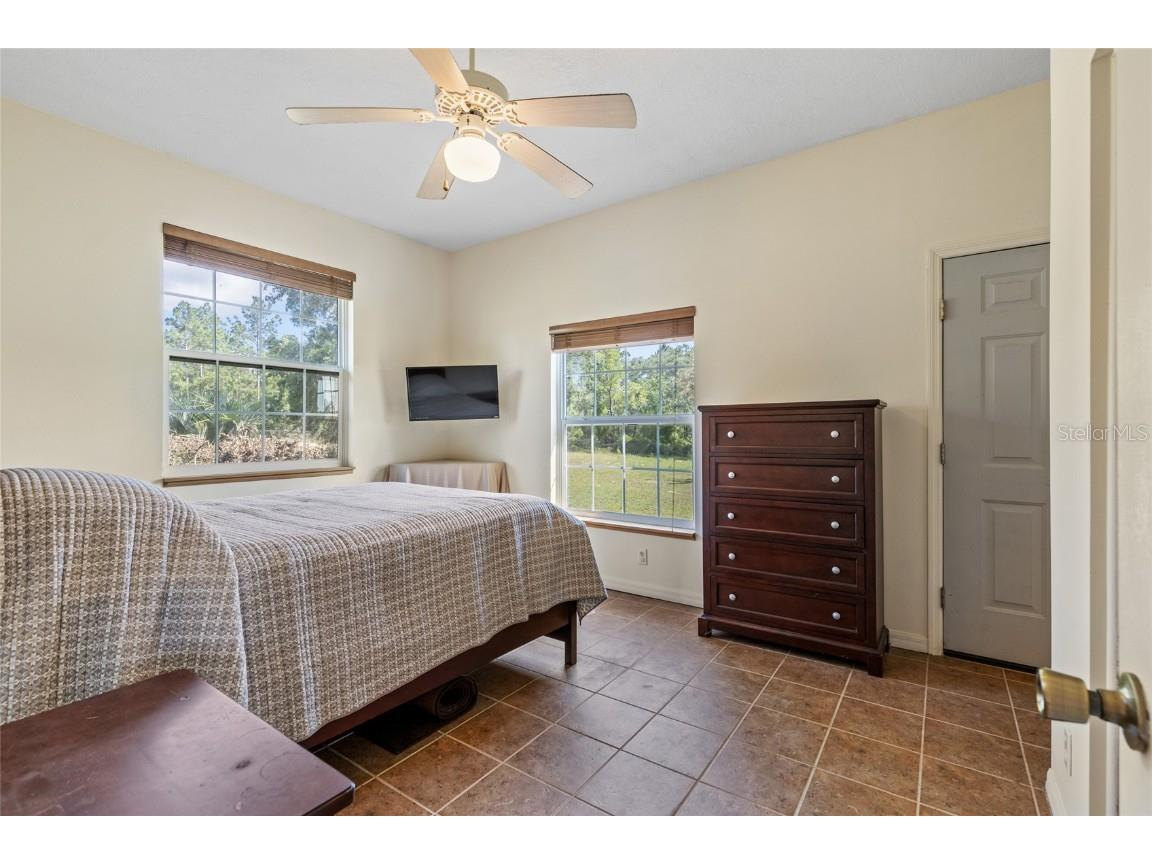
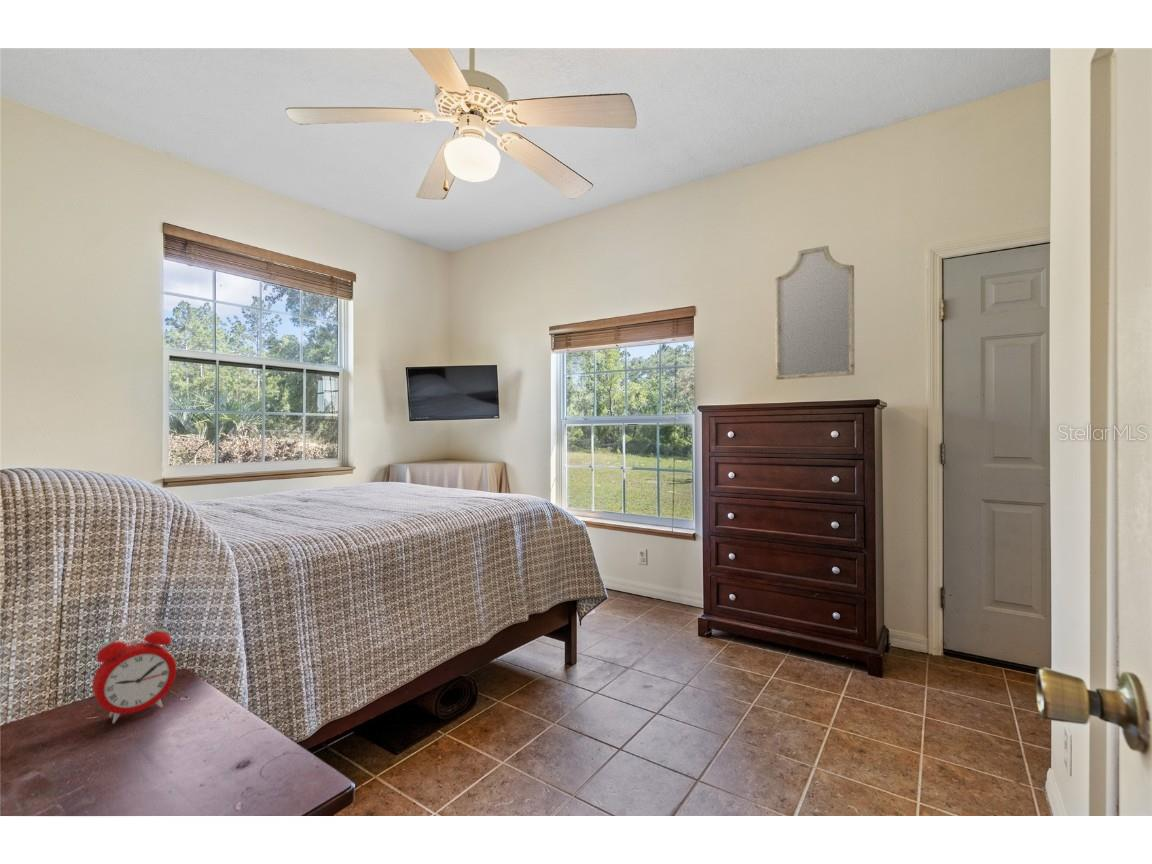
+ alarm clock [92,620,177,724]
+ home mirror [774,245,856,381]
